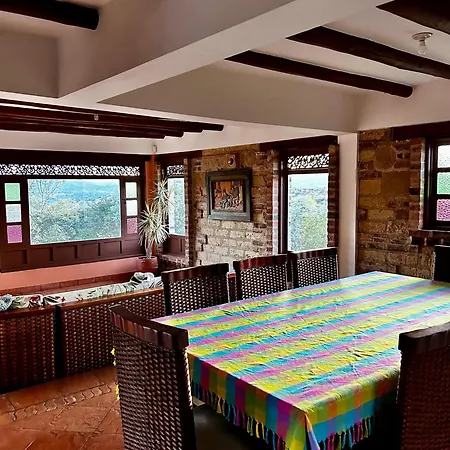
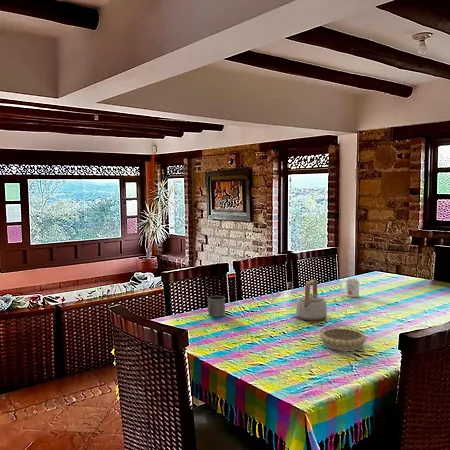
+ mug [339,278,360,298]
+ mug [207,295,226,318]
+ teapot [295,279,328,322]
+ decorative bowl [319,327,367,352]
